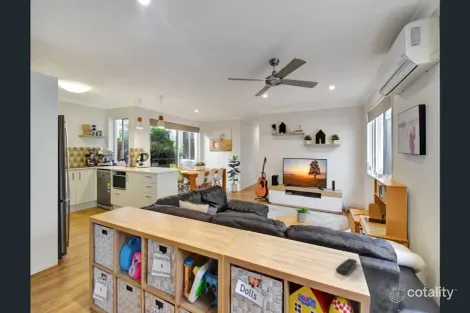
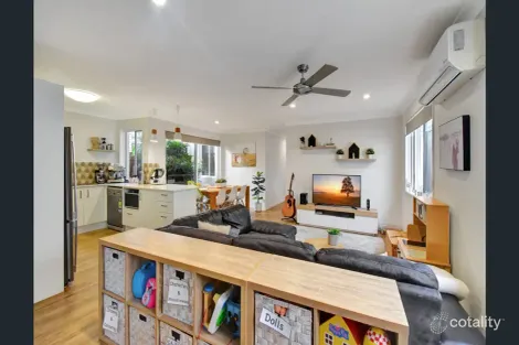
- remote control [335,257,358,276]
